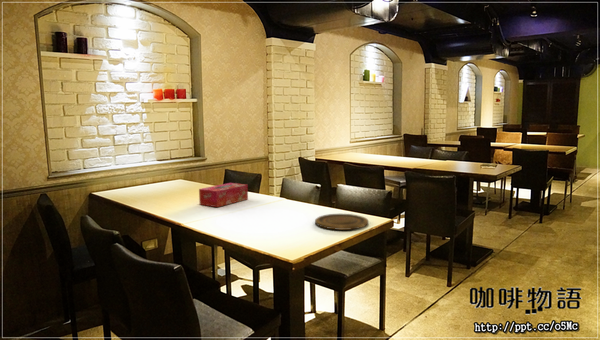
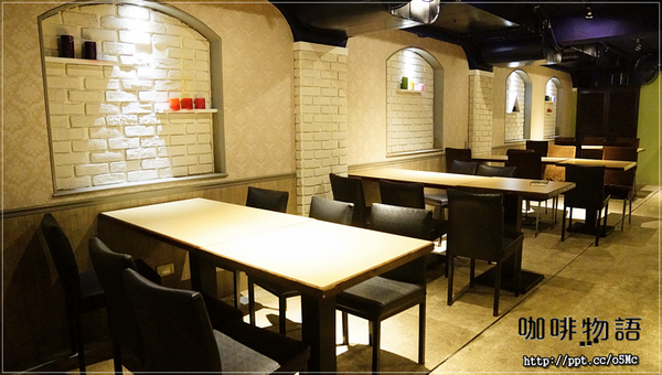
- tissue box [198,182,249,208]
- plate [314,213,369,231]
